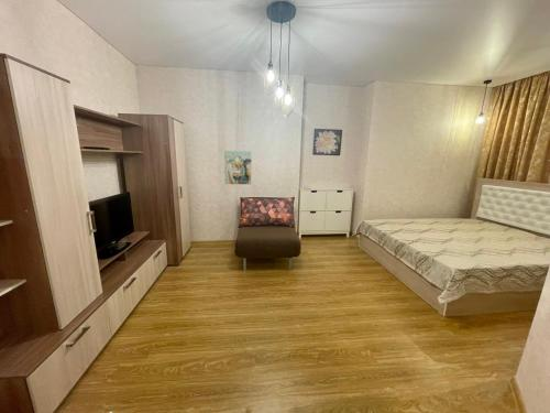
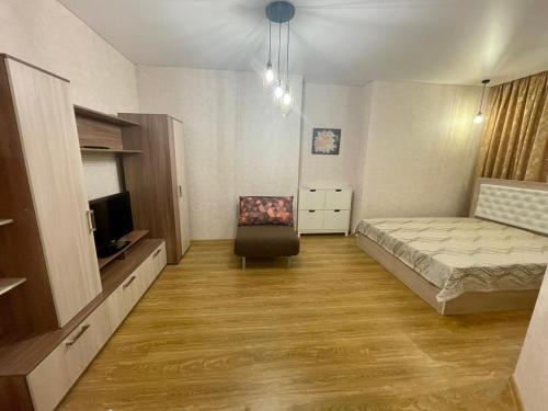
- wall art [223,150,252,185]
